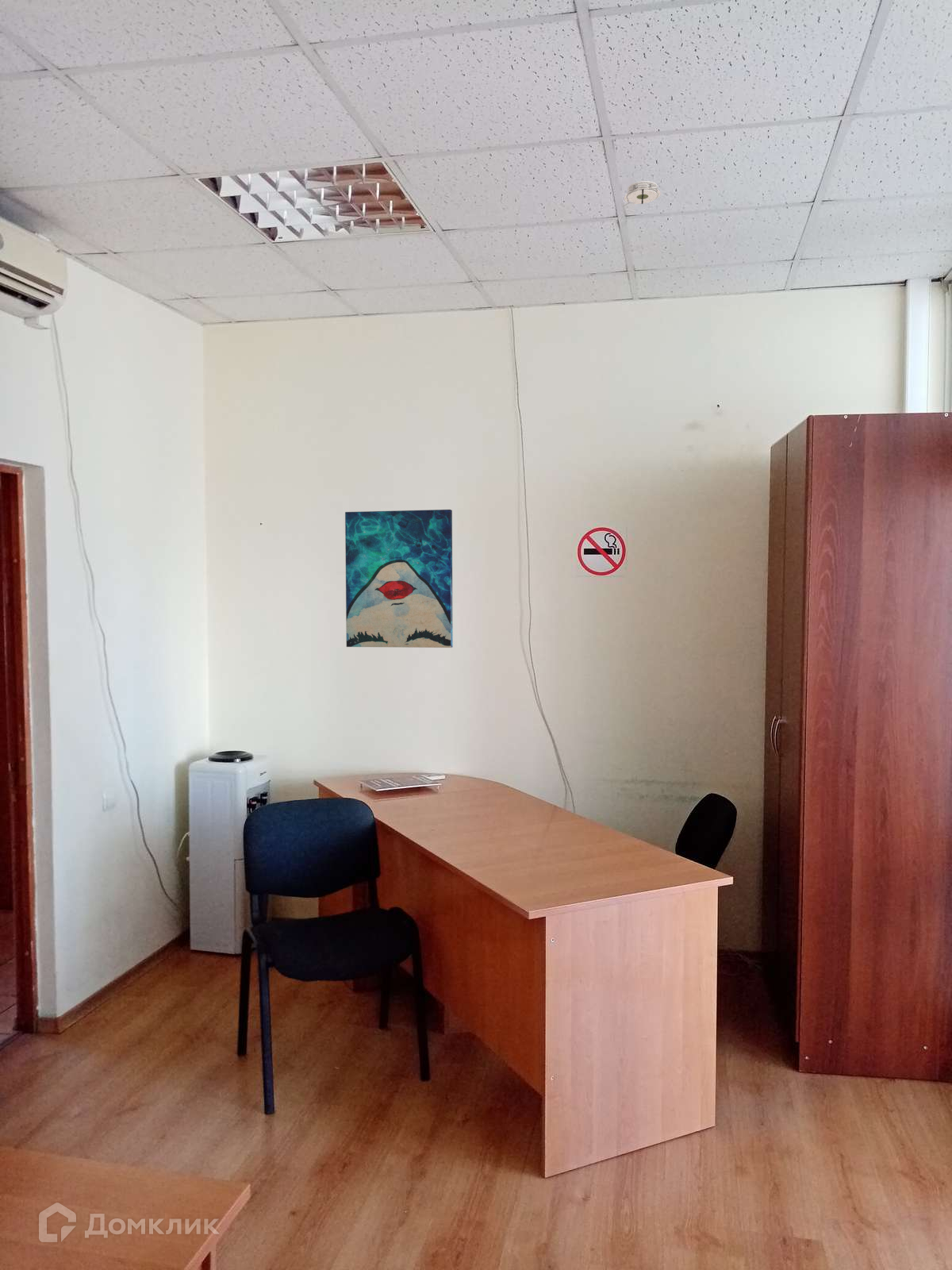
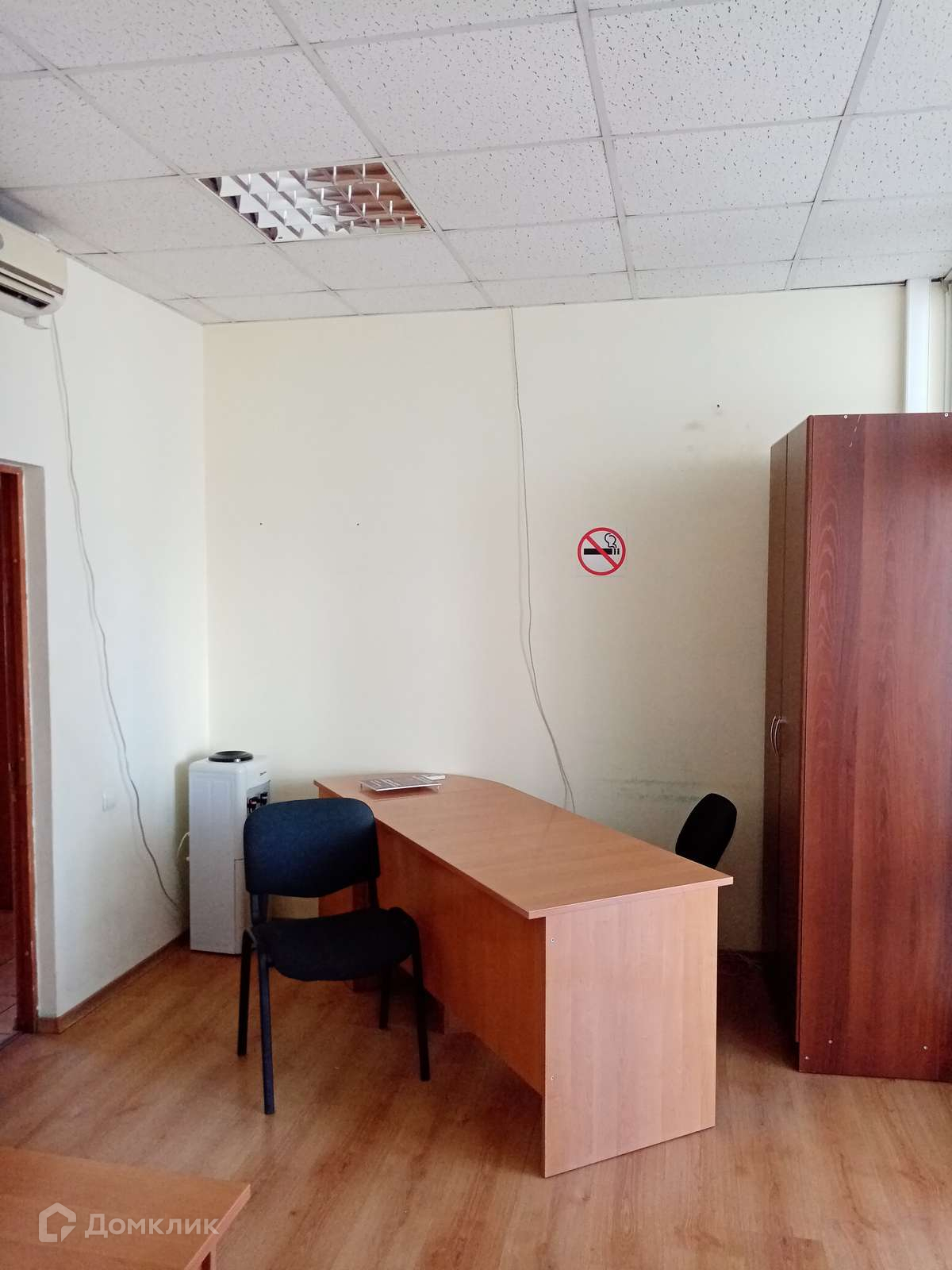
- wall art [344,509,454,648]
- smoke detector [622,180,662,207]
